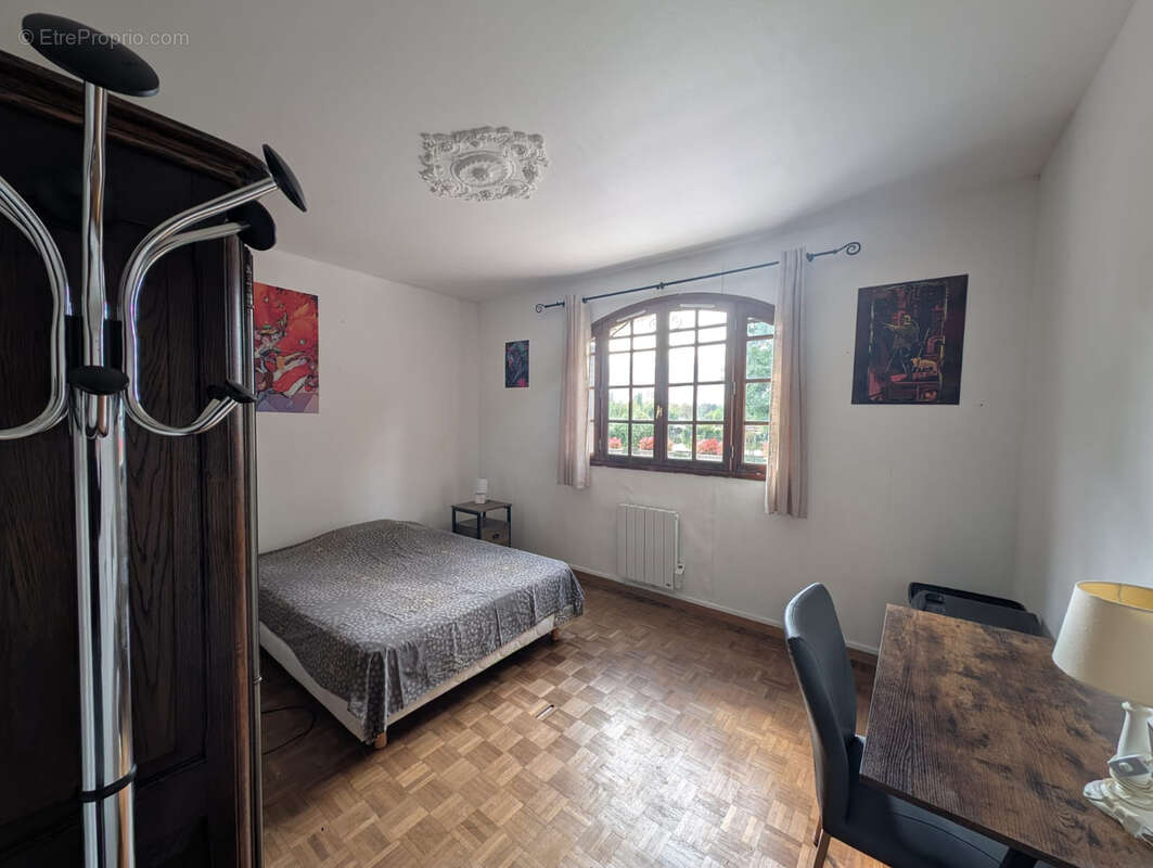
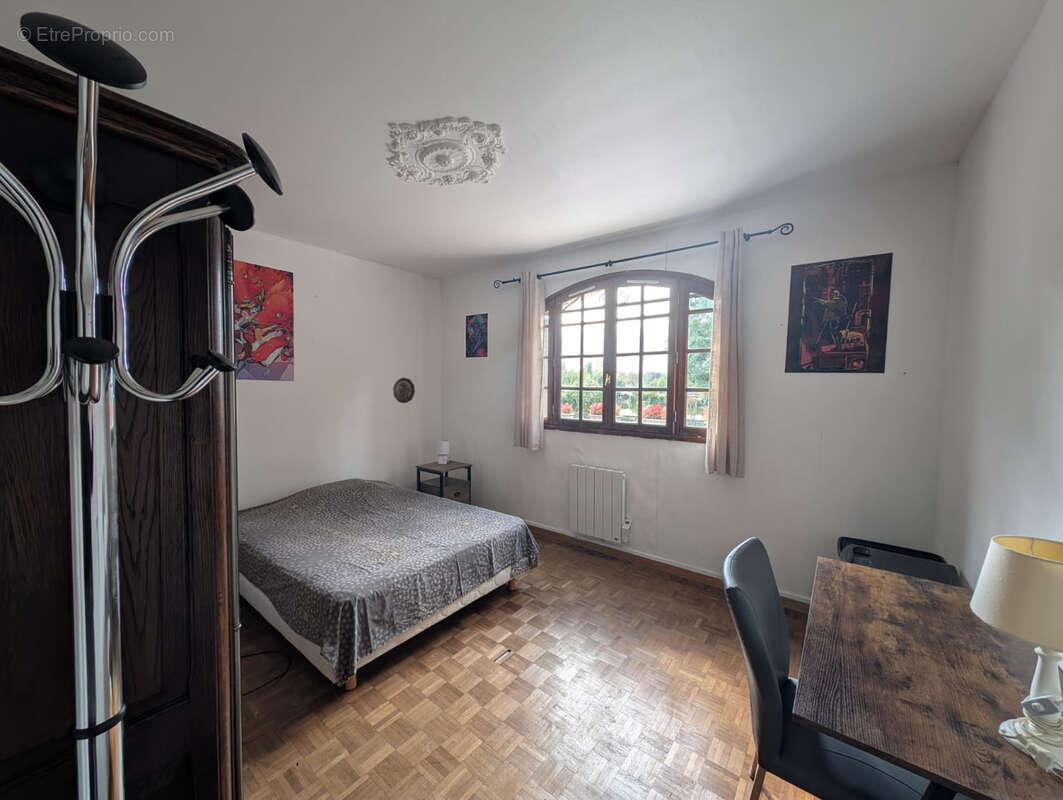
+ decorative plate [392,377,416,404]
